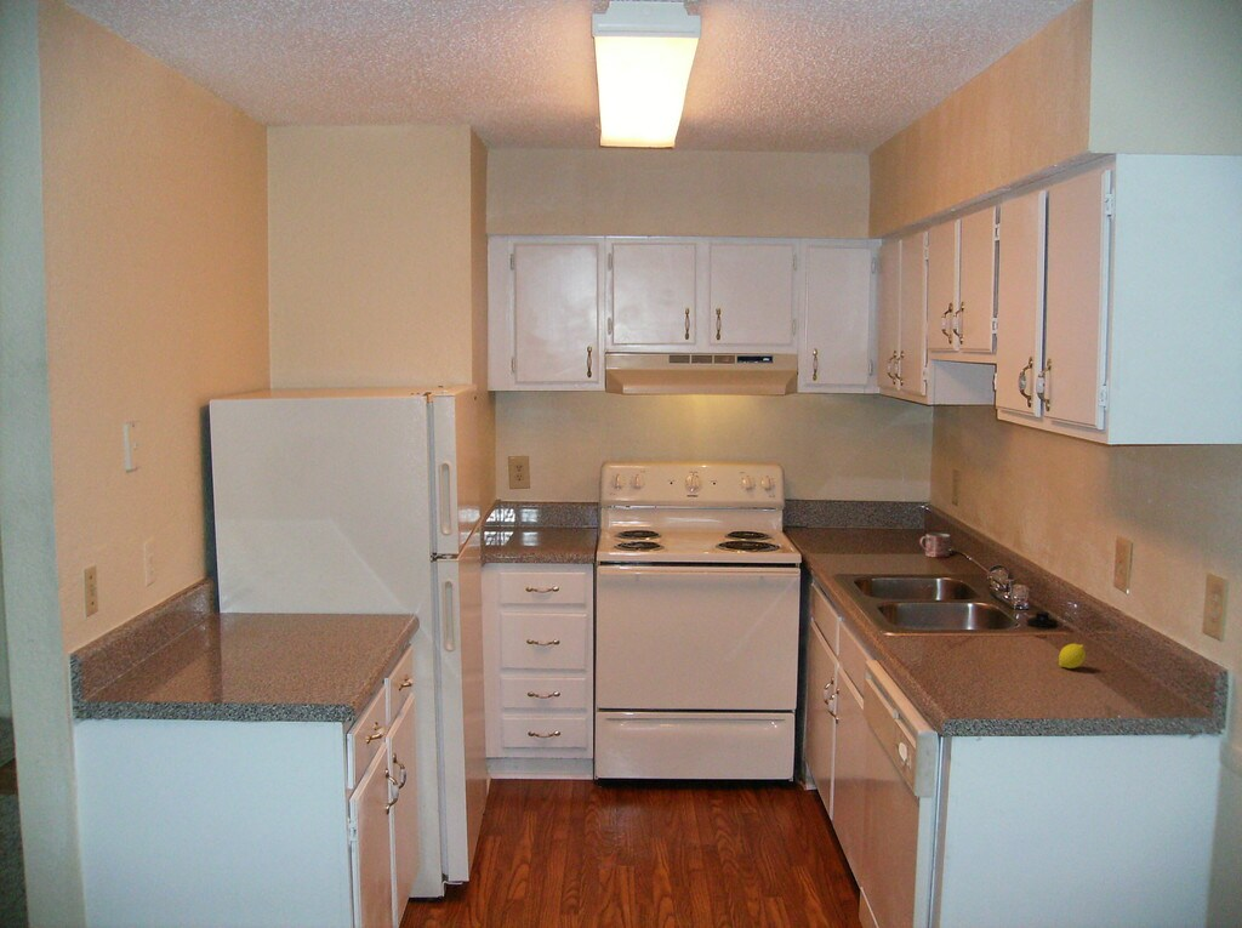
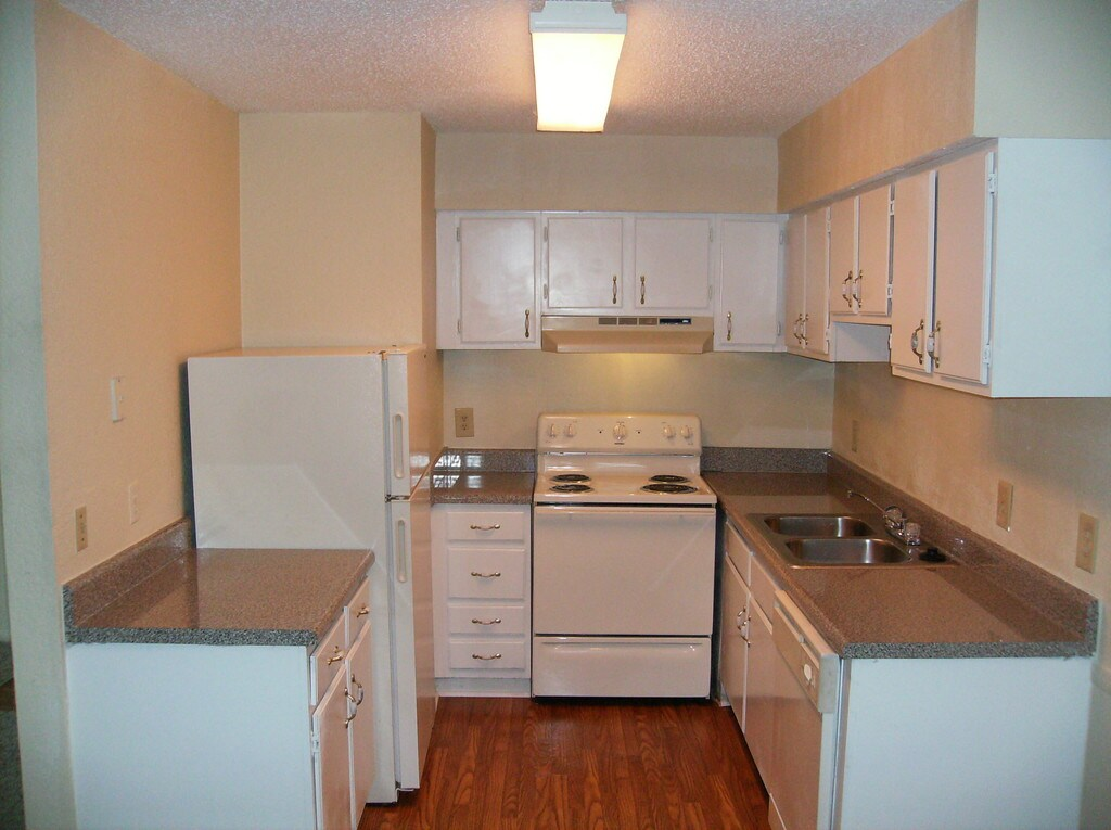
- fruit [1058,643,1087,670]
- mug [918,533,951,559]
